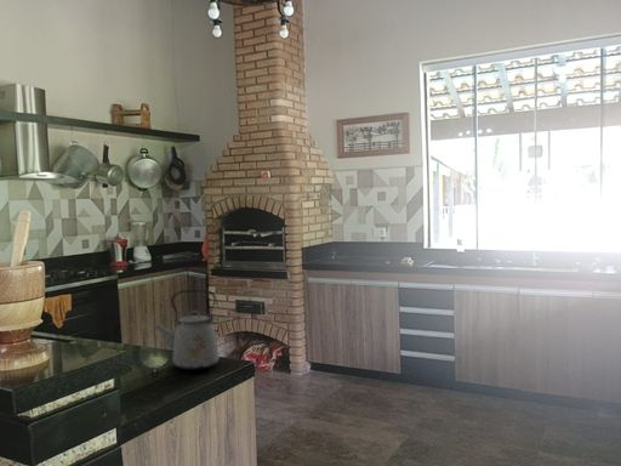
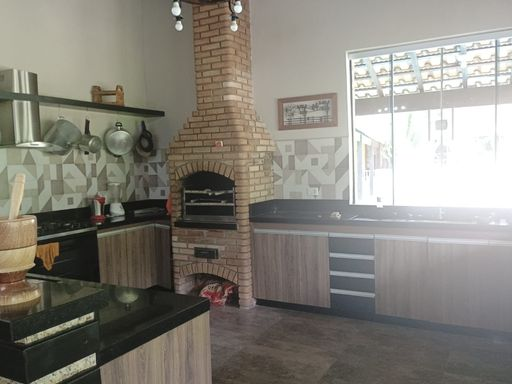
- kettle [153,289,221,371]
